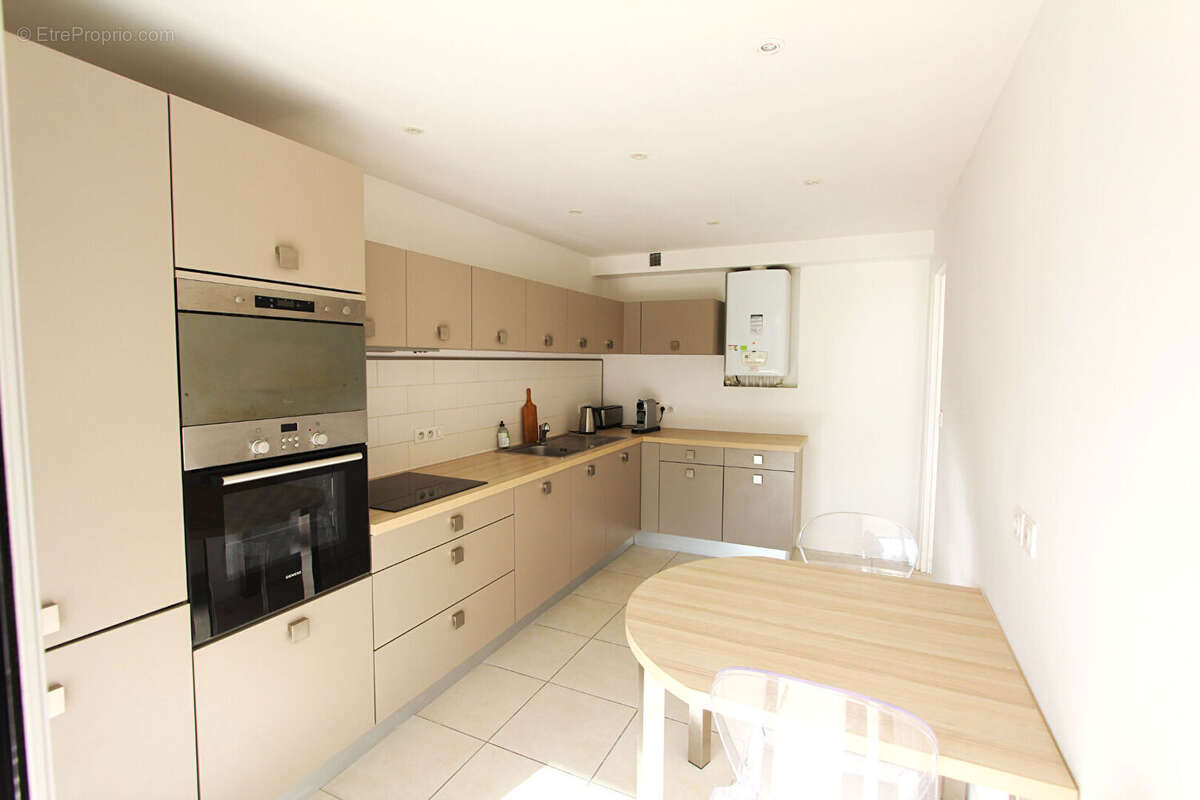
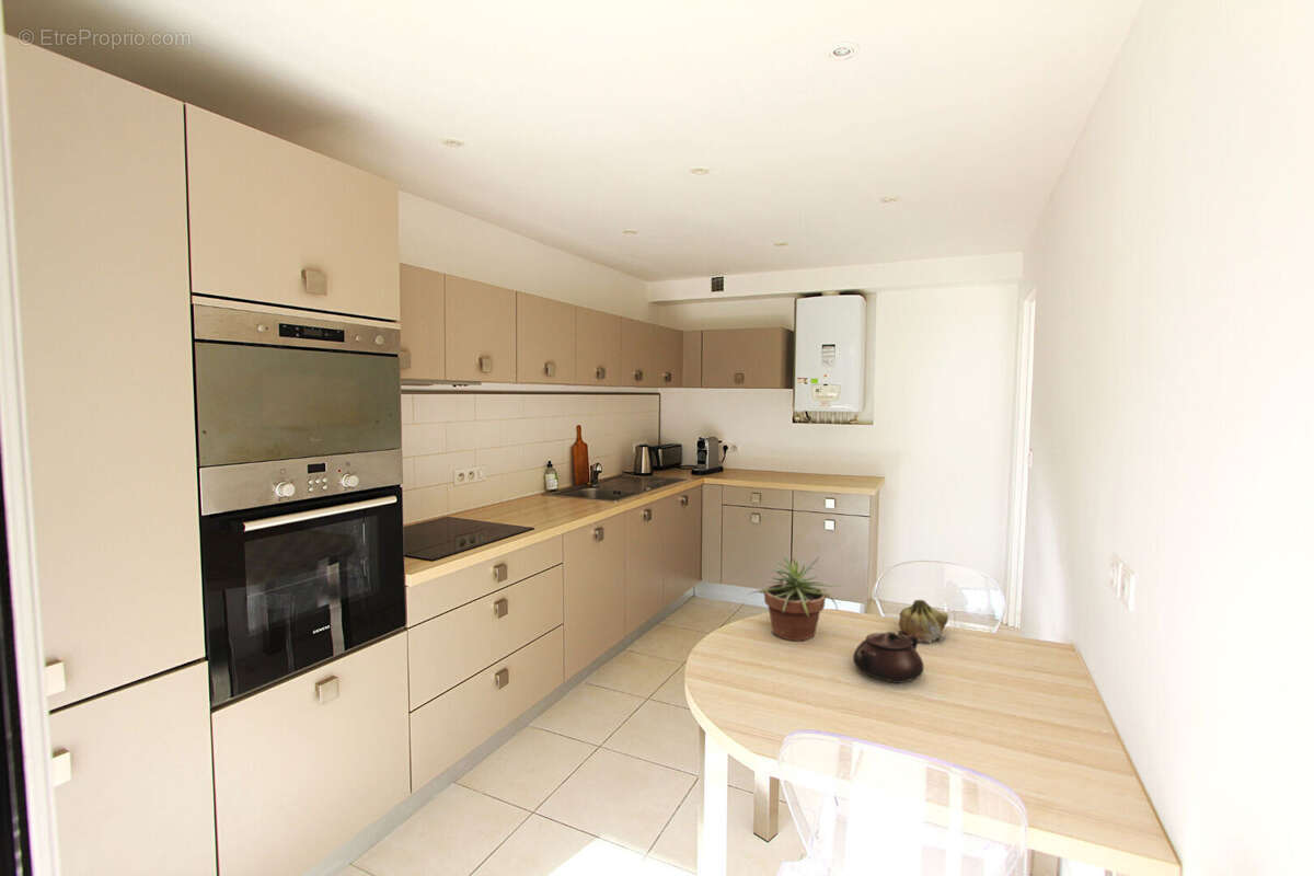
+ potted plant [748,556,849,642]
+ fruit [896,599,949,644]
+ teapot [852,631,925,684]
